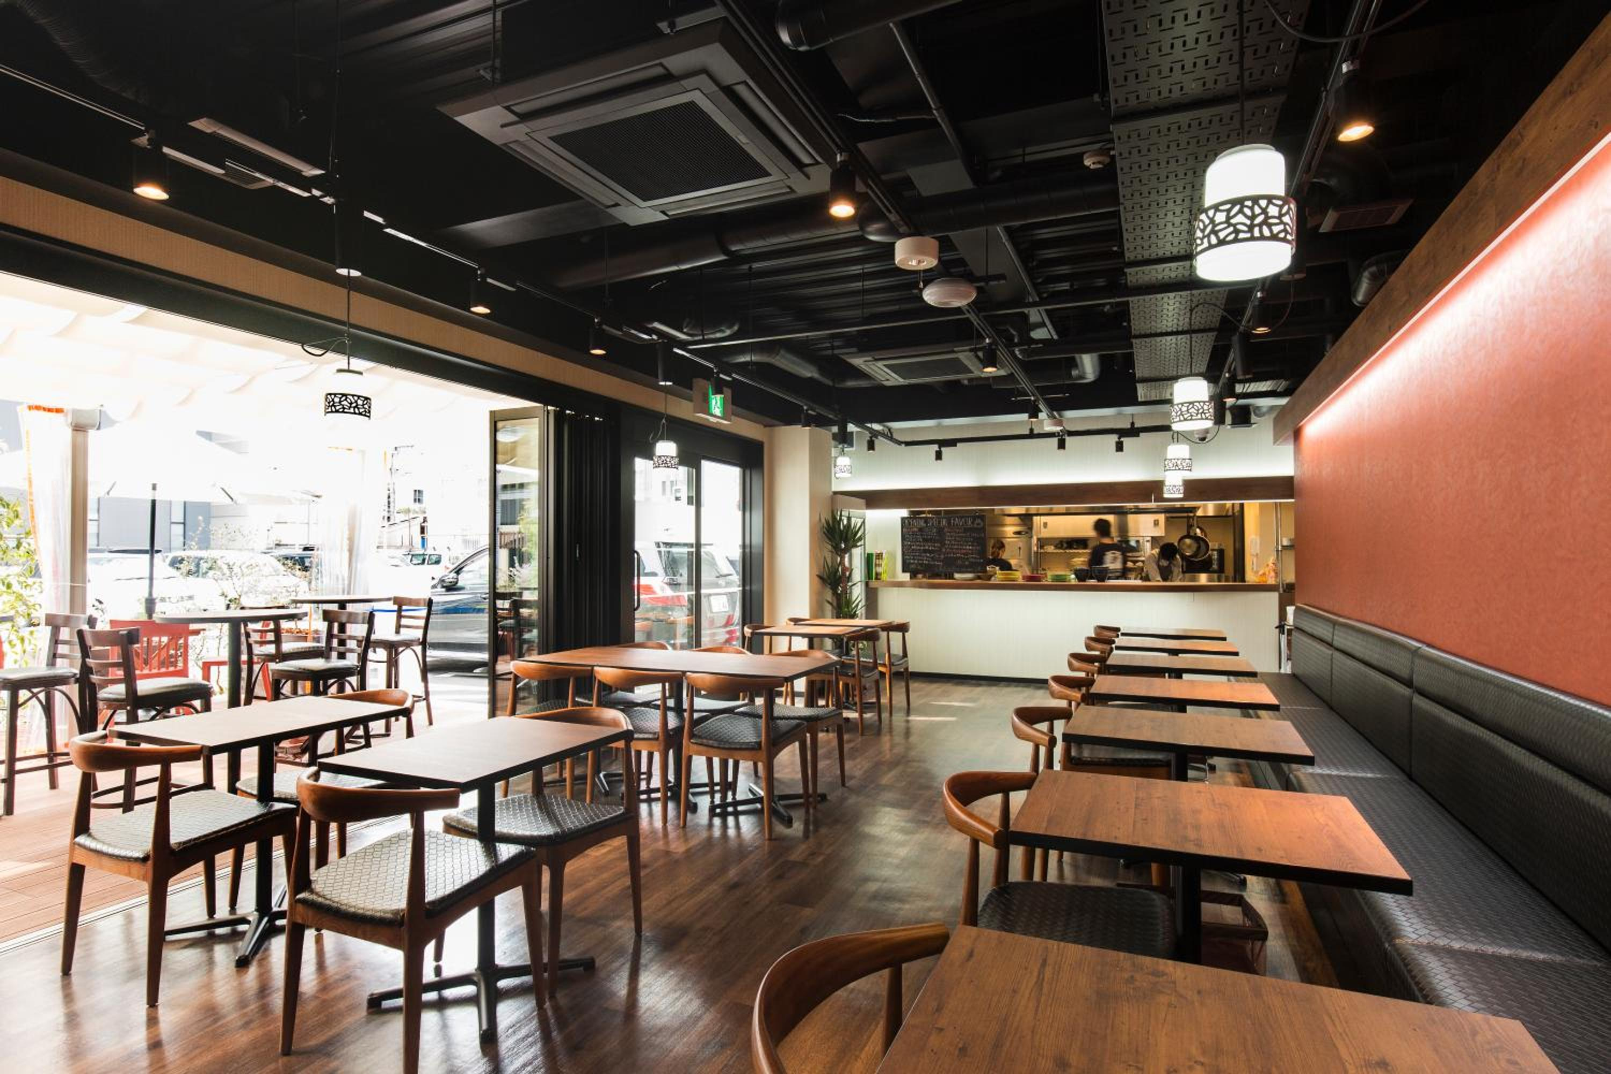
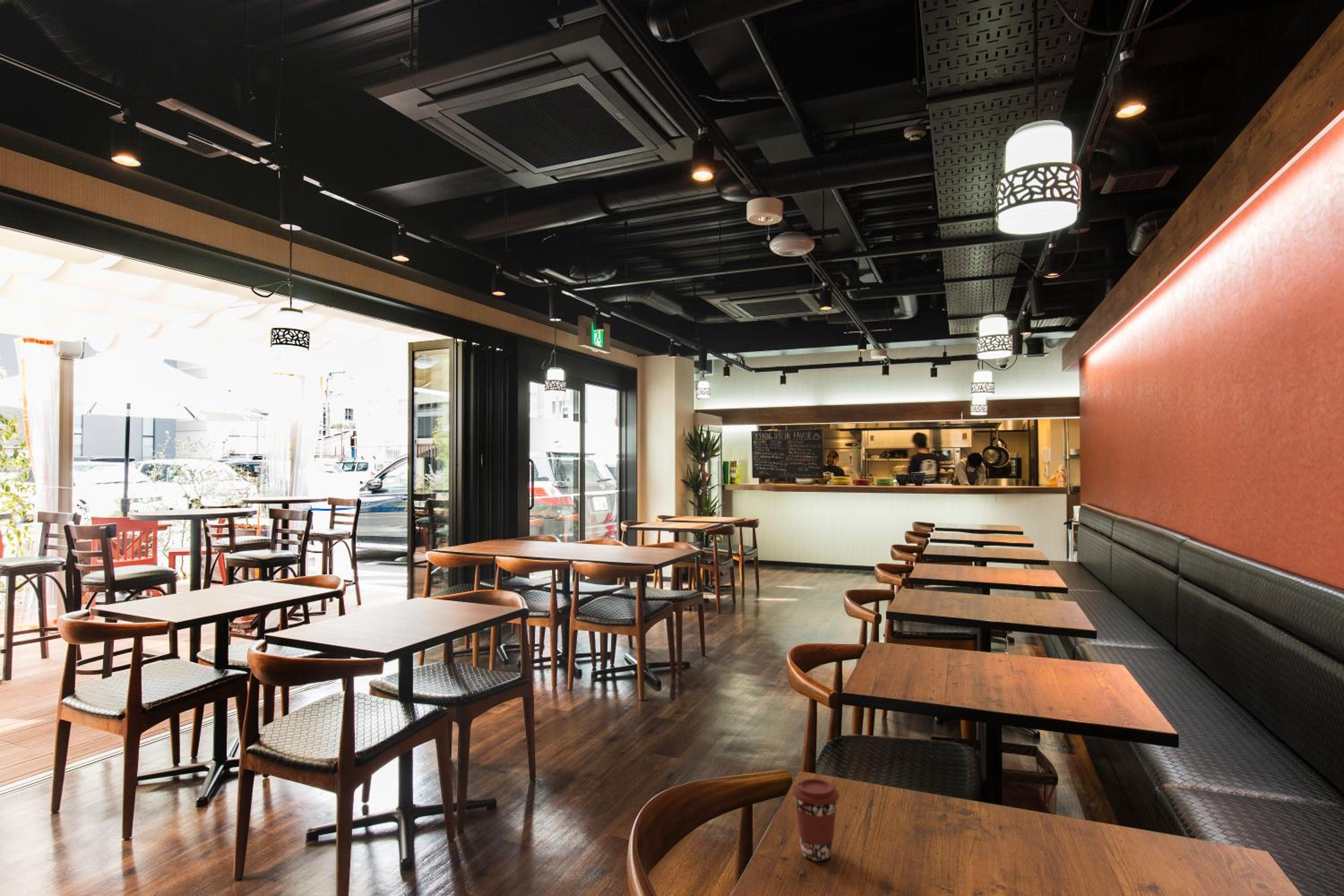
+ coffee cup [792,778,840,862]
